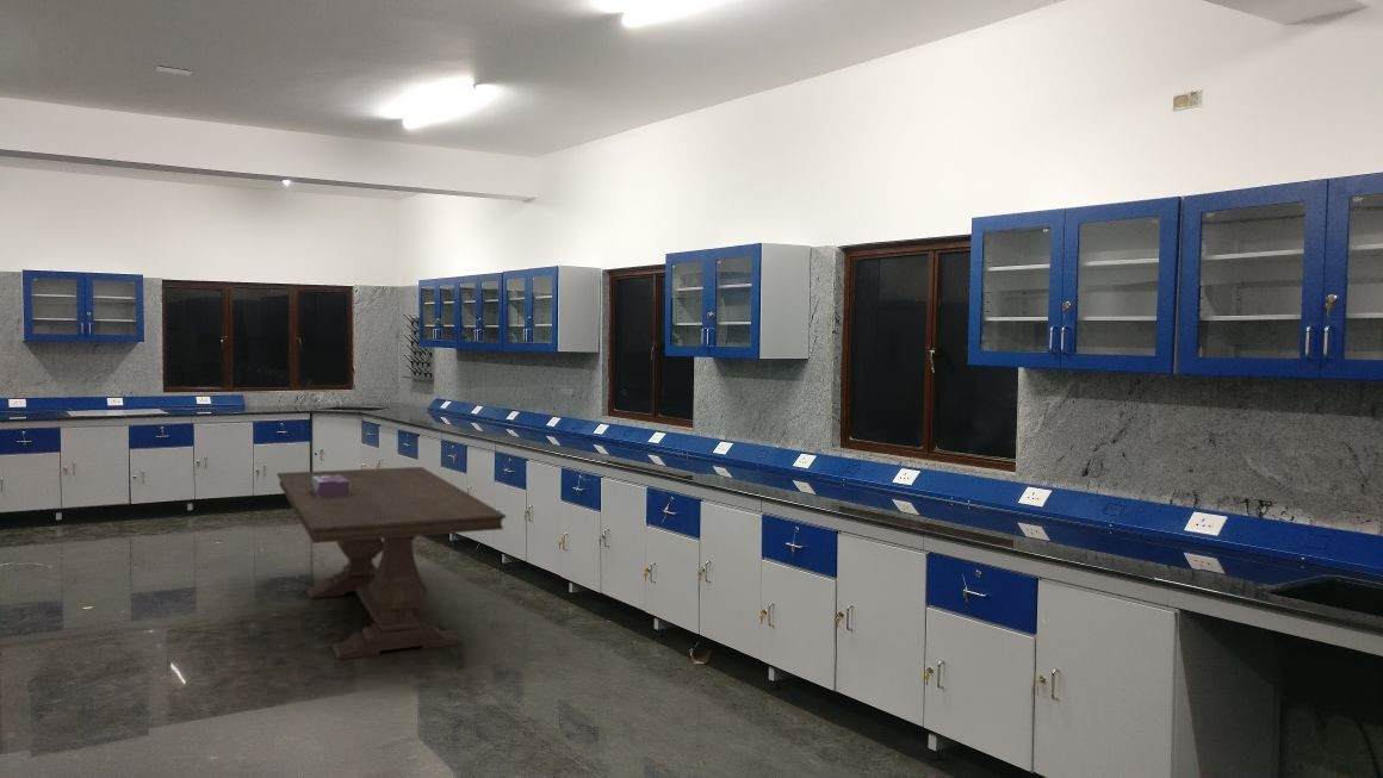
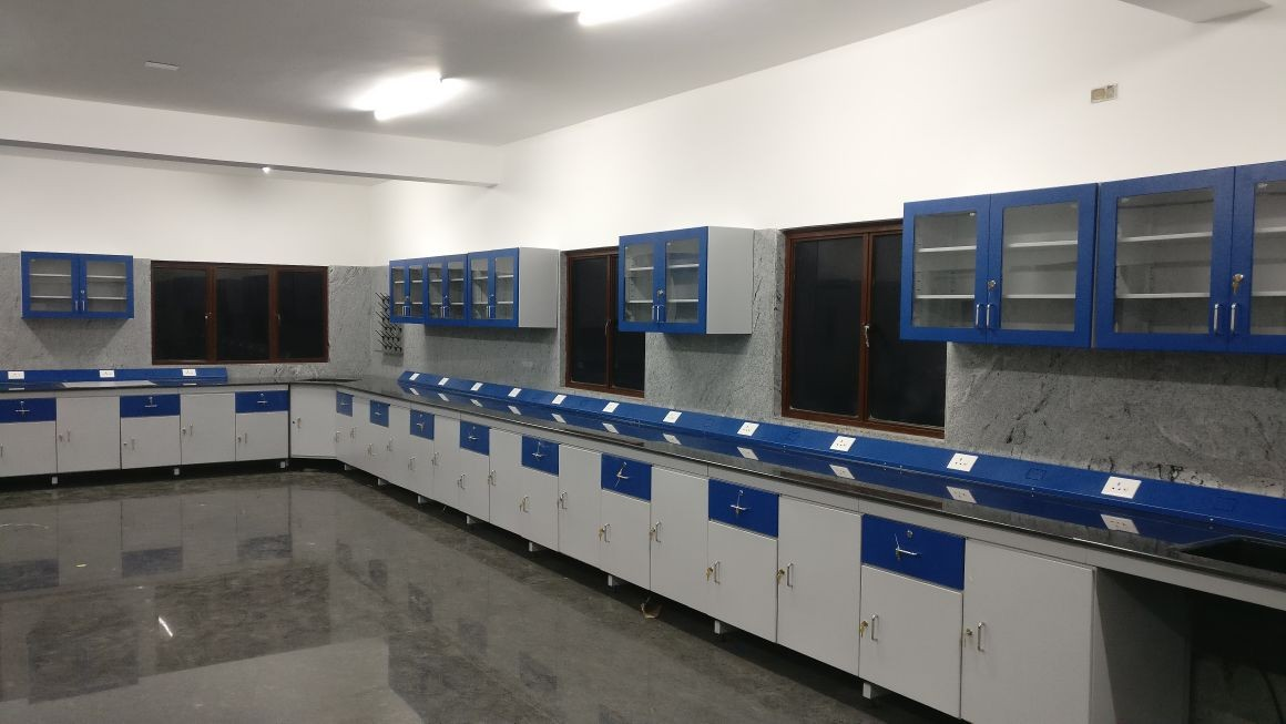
- dining table [275,466,508,661]
- tissue box [312,475,349,498]
